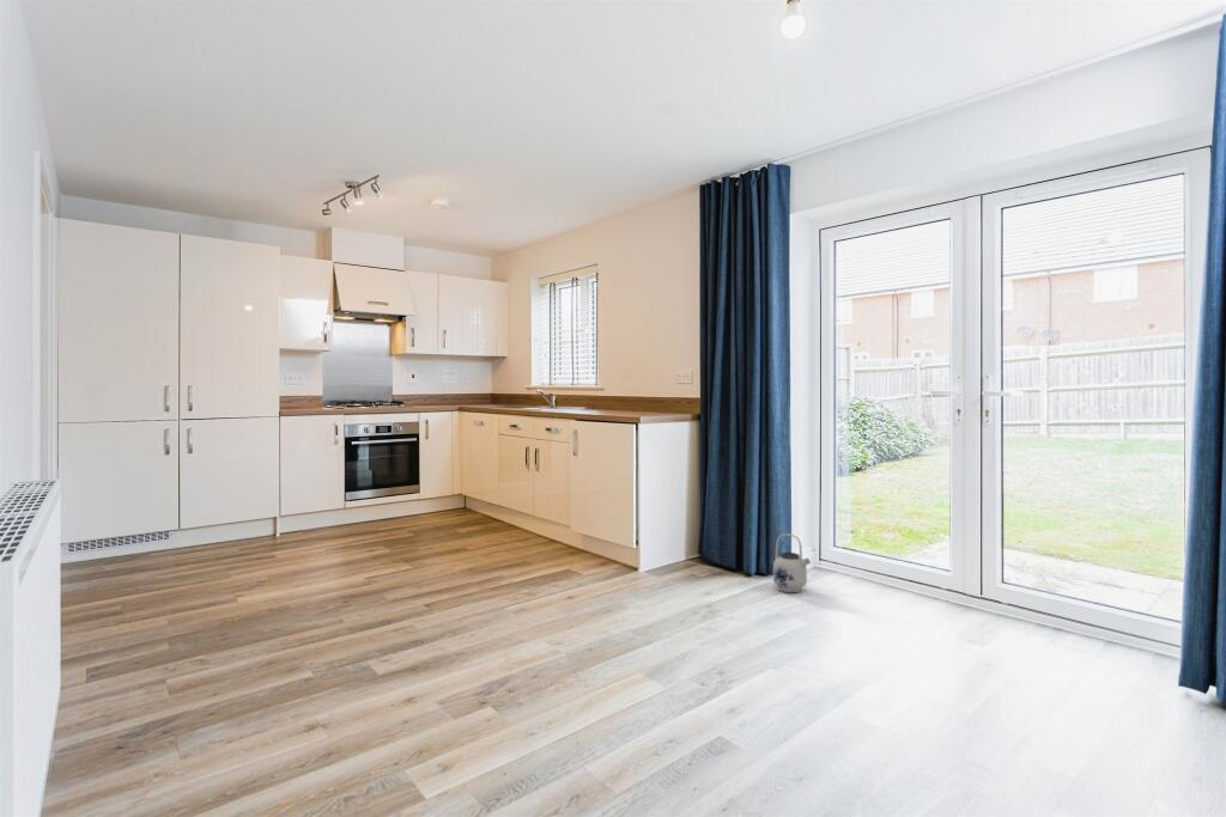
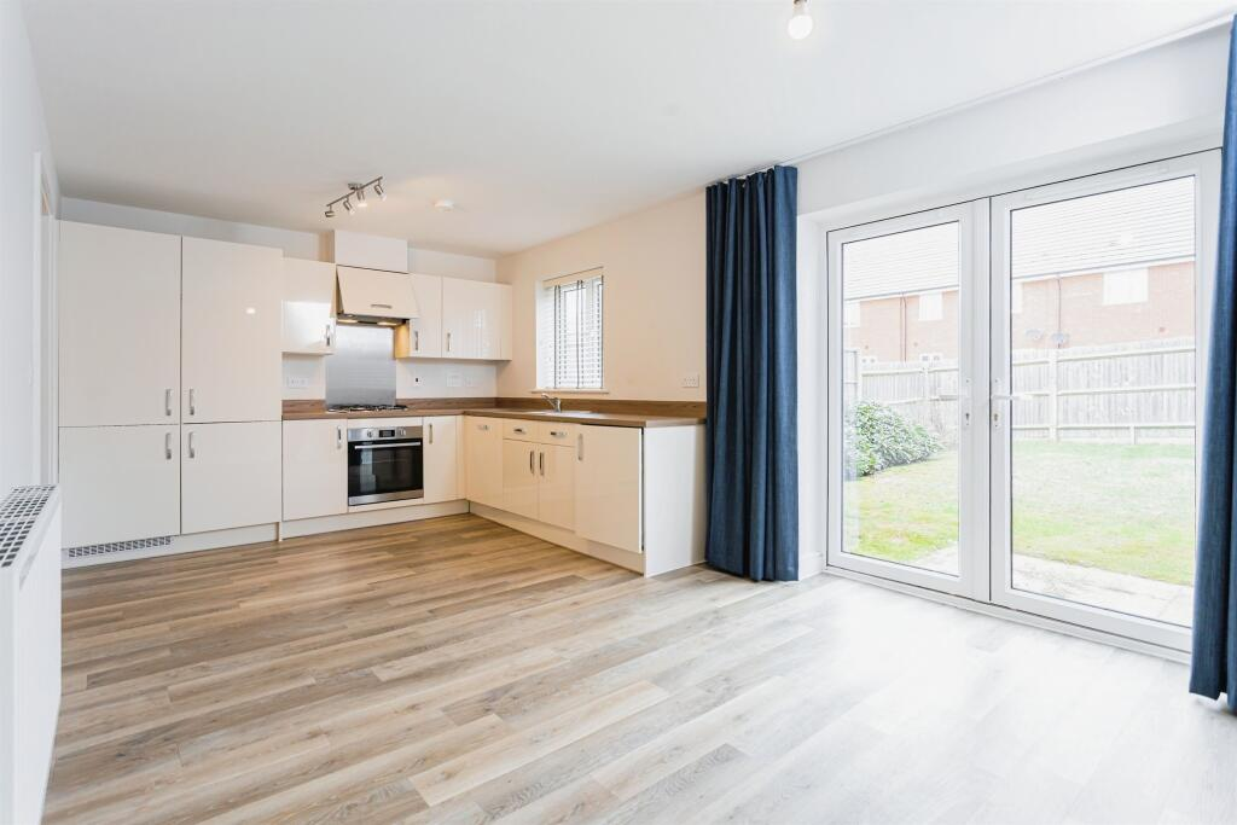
- teapot [772,532,812,593]
